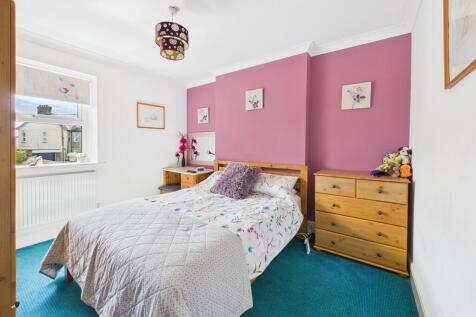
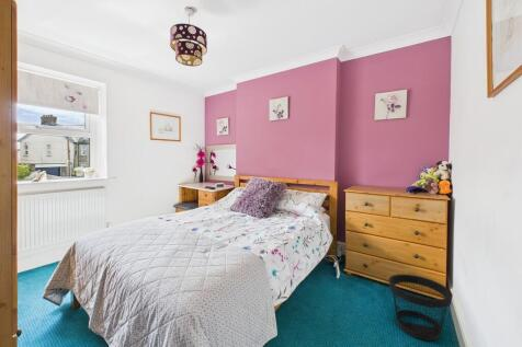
+ wastebasket [388,274,454,342]
